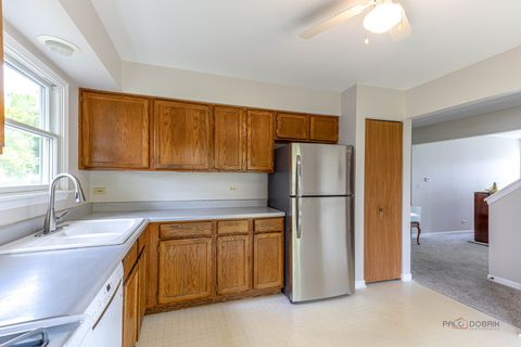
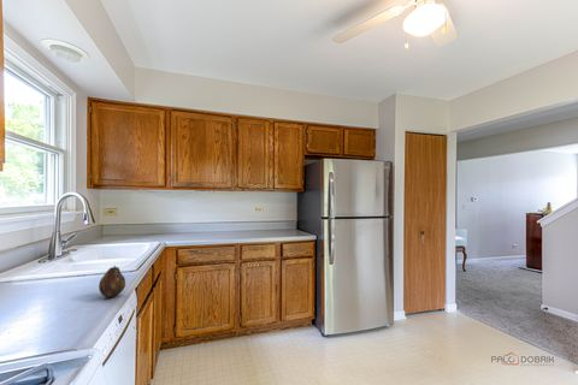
+ fruit [98,265,126,298]
